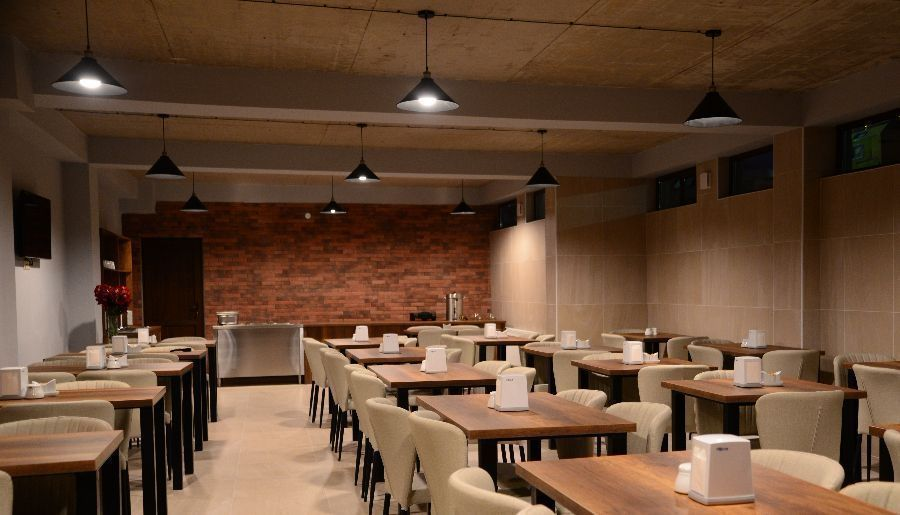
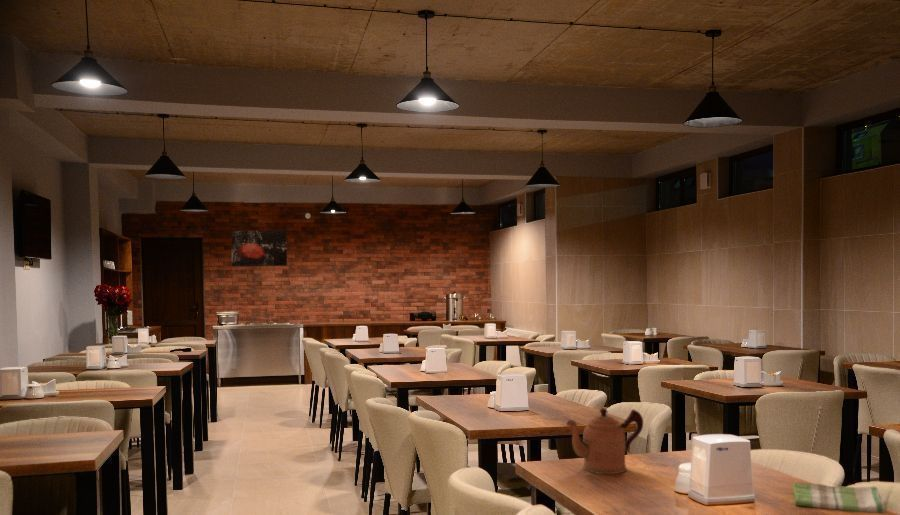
+ coffeepot [565,407,644,475]
+ wall art [230,229,288,268]
+ dish towel [792,482,887,515]
